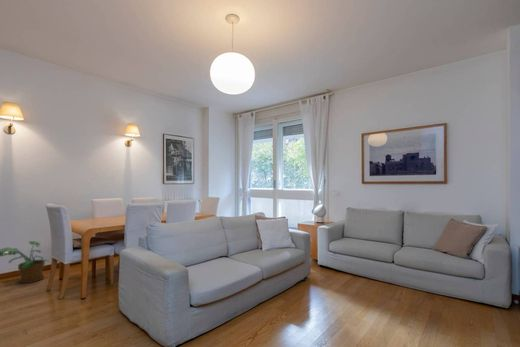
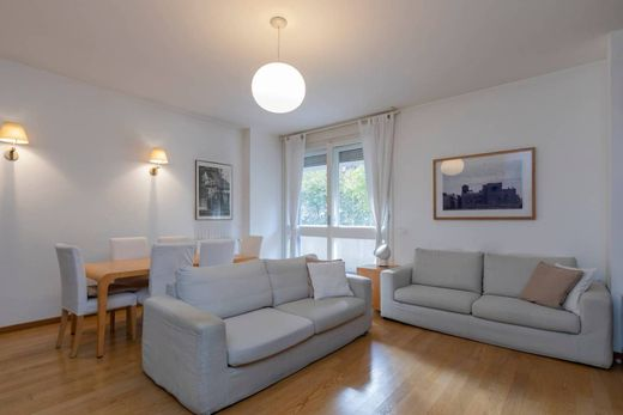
- potted plant [0,240,50,284]
